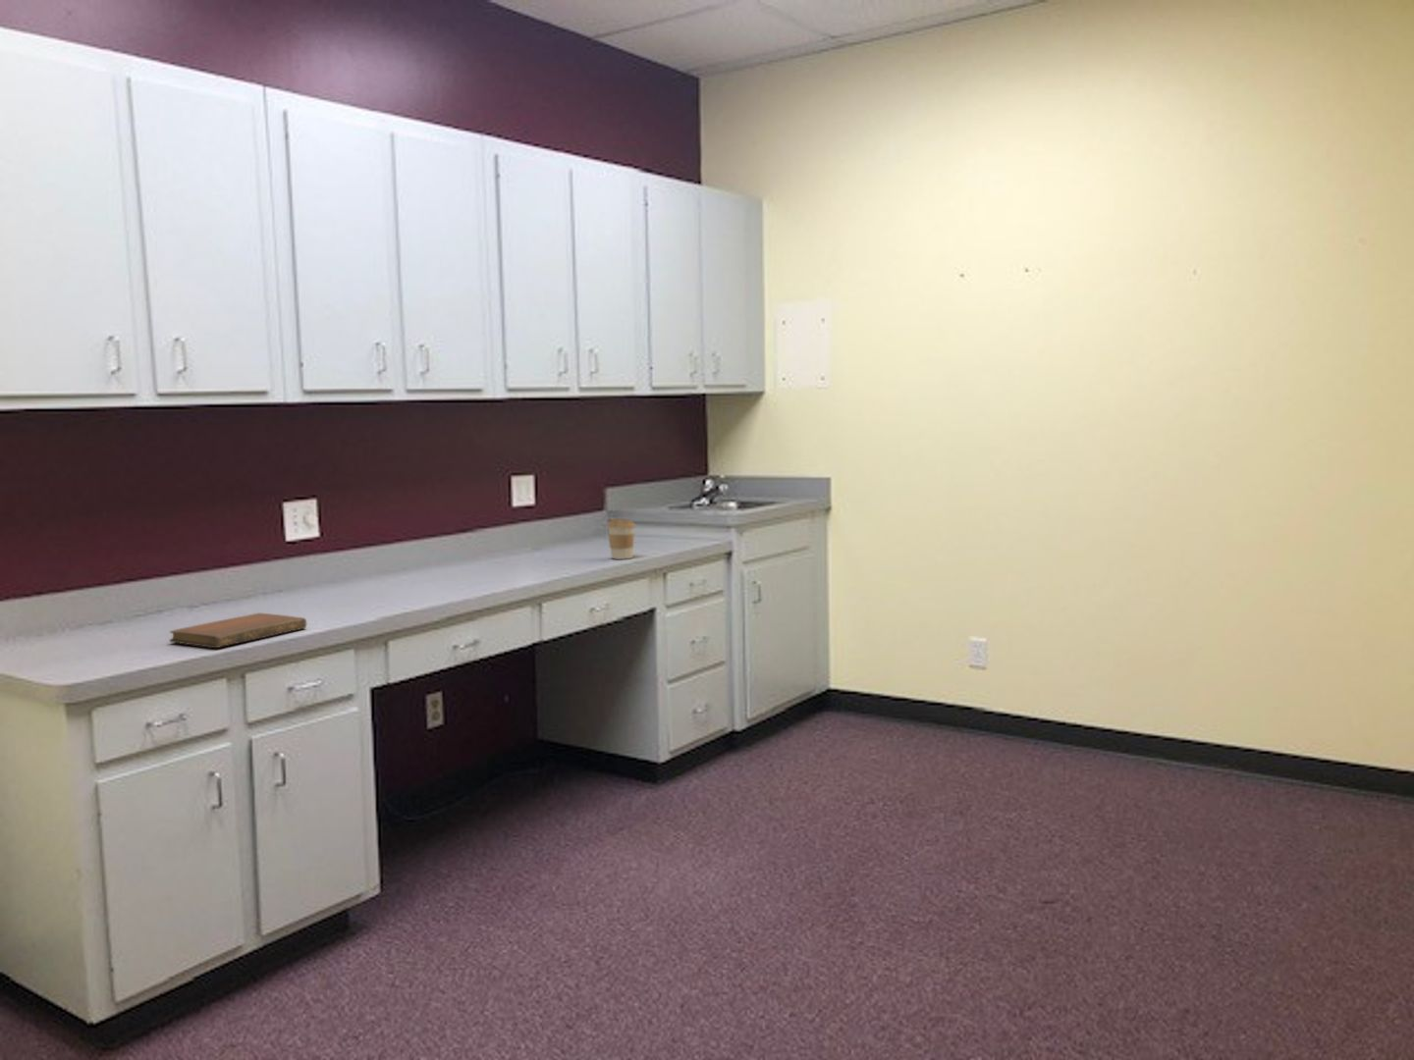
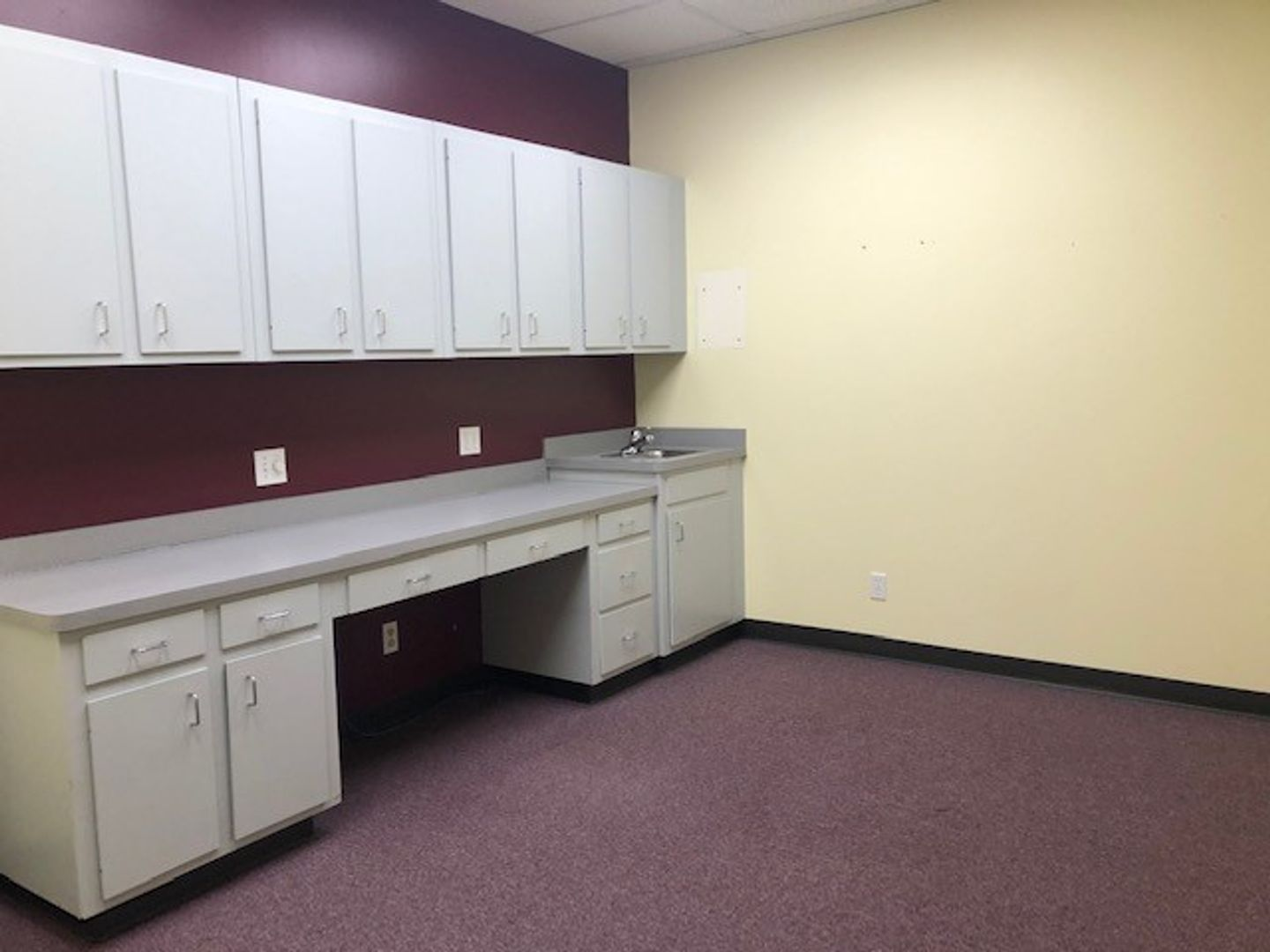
- notebook [169,612,307,649]
- coffee cup [606,518,636,560]
